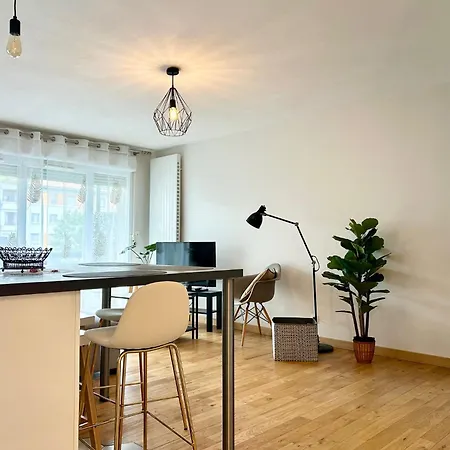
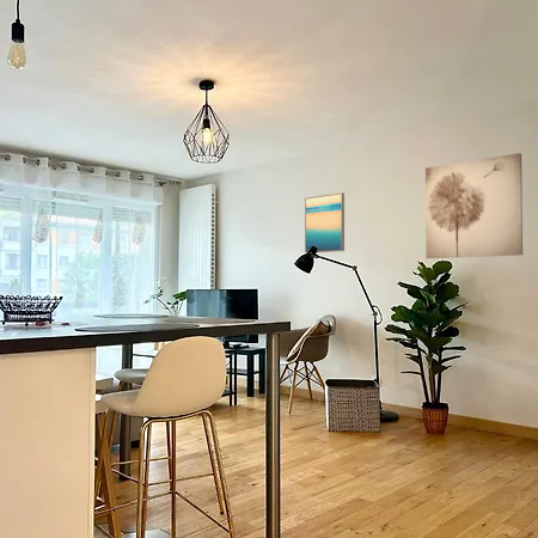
+ wall art [304,191,346,255]
+ wall art [424,152,524,259]
